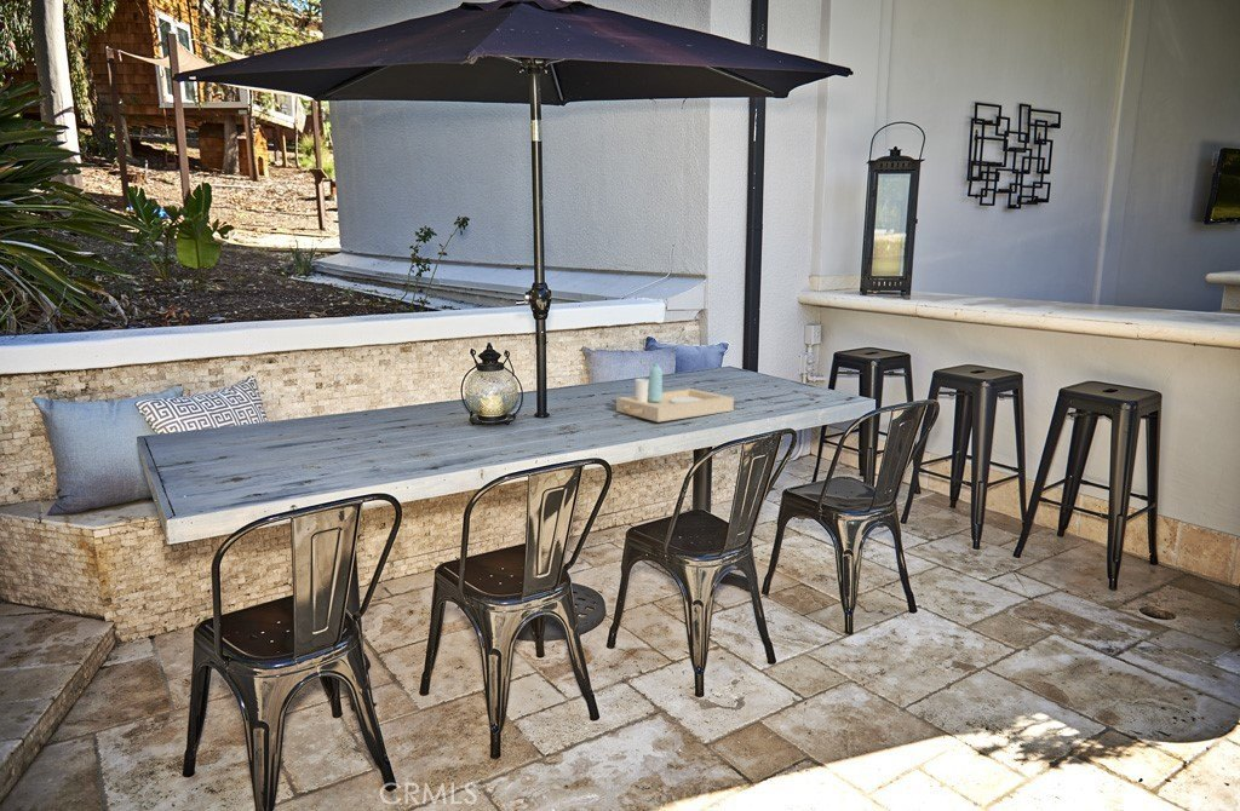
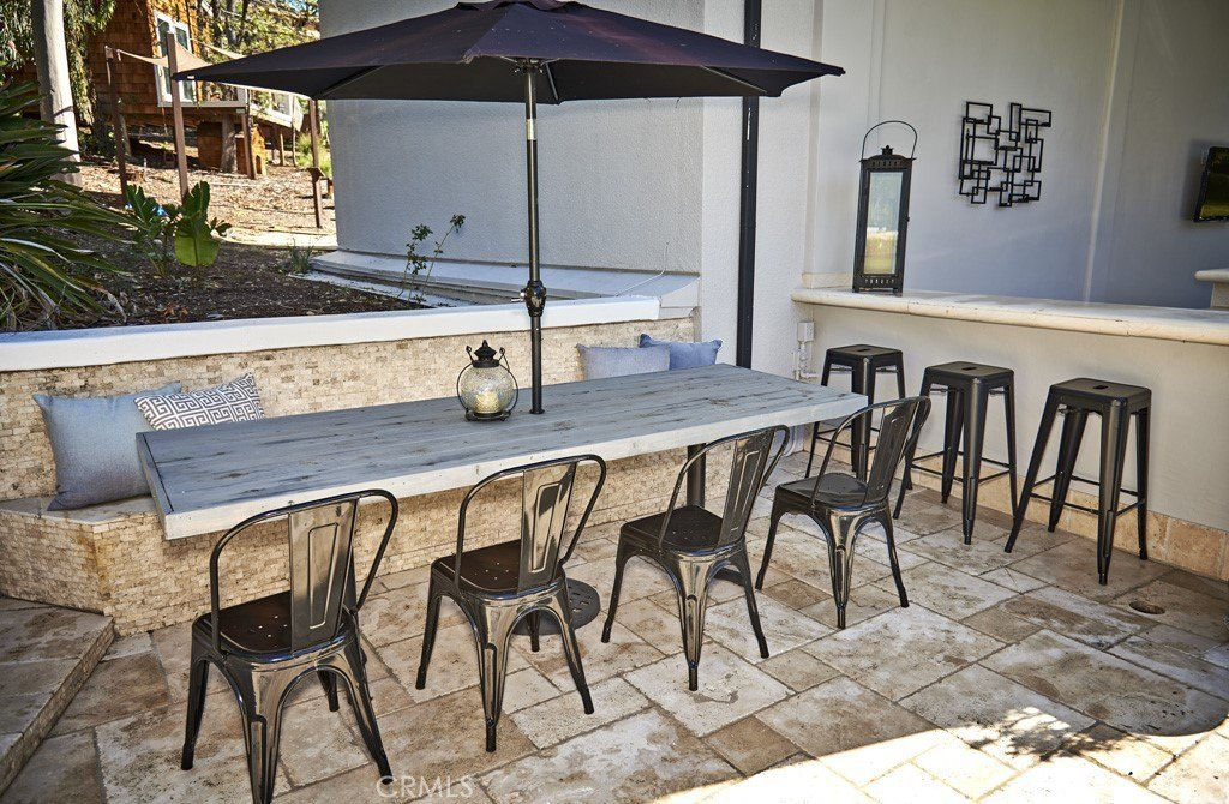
- serving tray [615,362,735,424]
